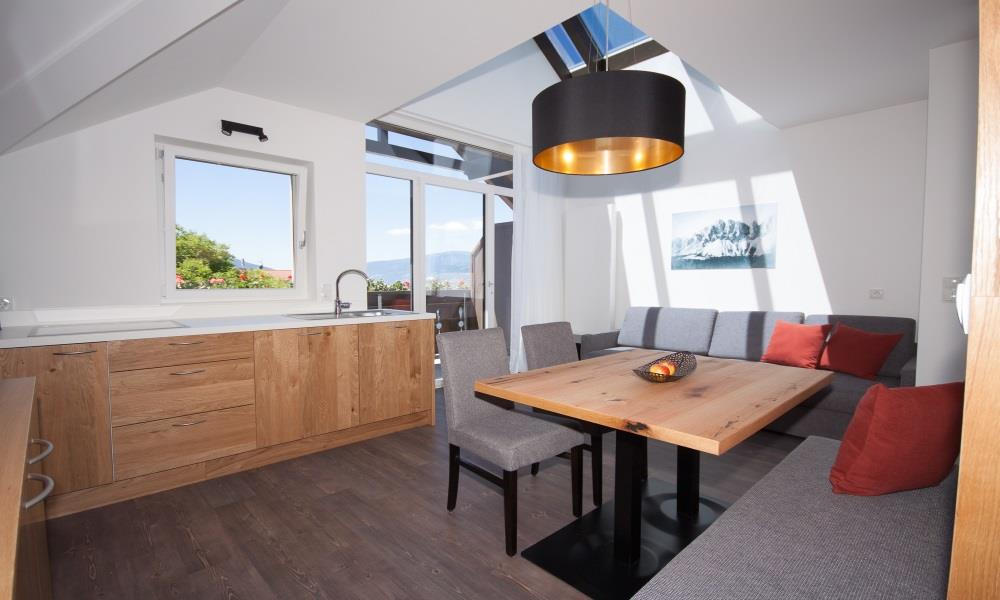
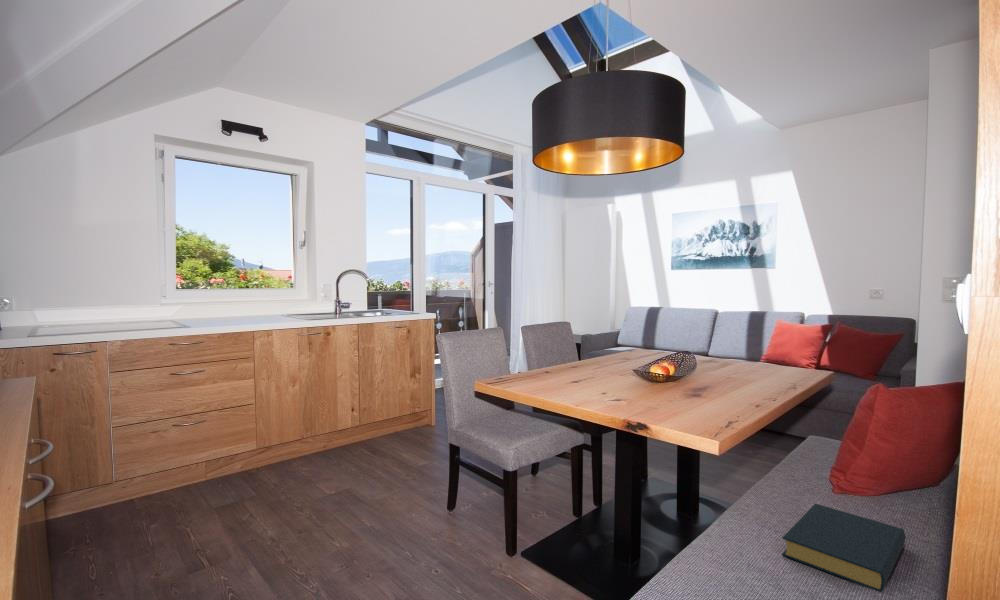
+ hardback book [781,503,906,593]
